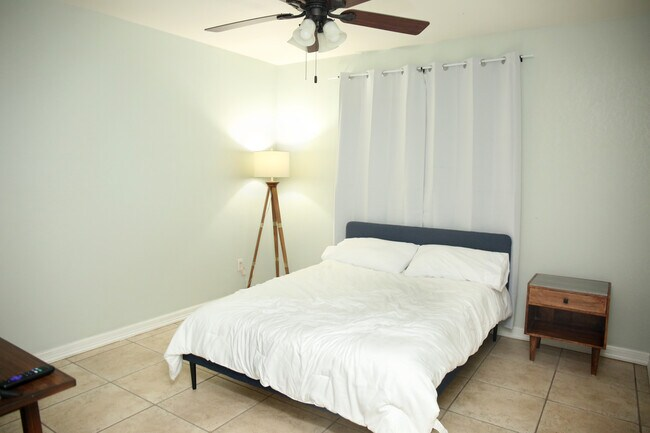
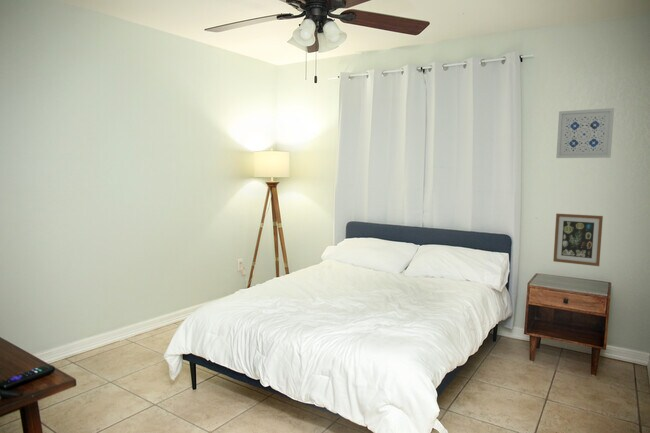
+ wall art [555,107,615,159]
+ wall art [552,213,604,267]
